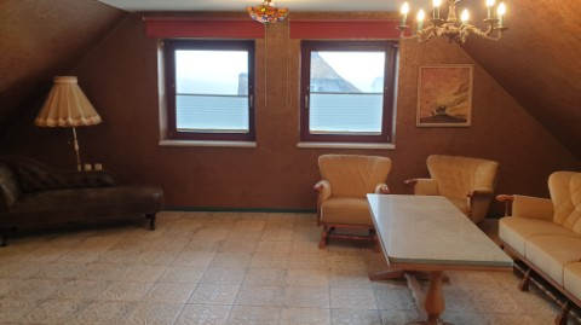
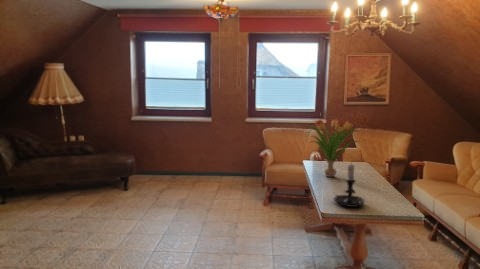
+ flower arrangement [307,118,361,178]
+ candle holder [332,162,366,208]
